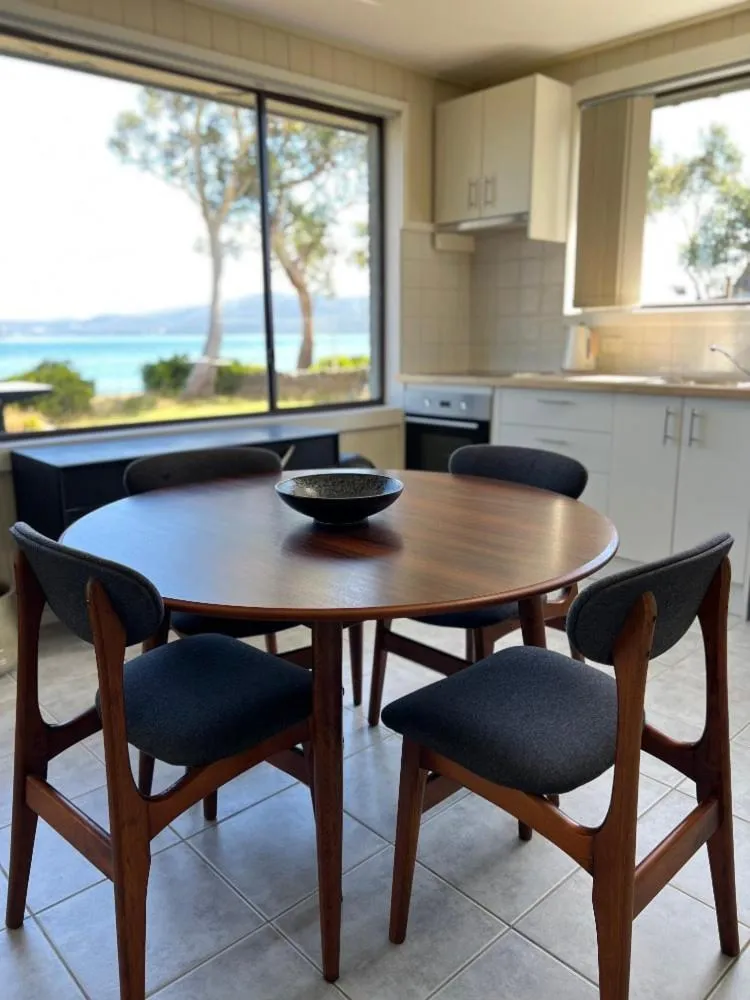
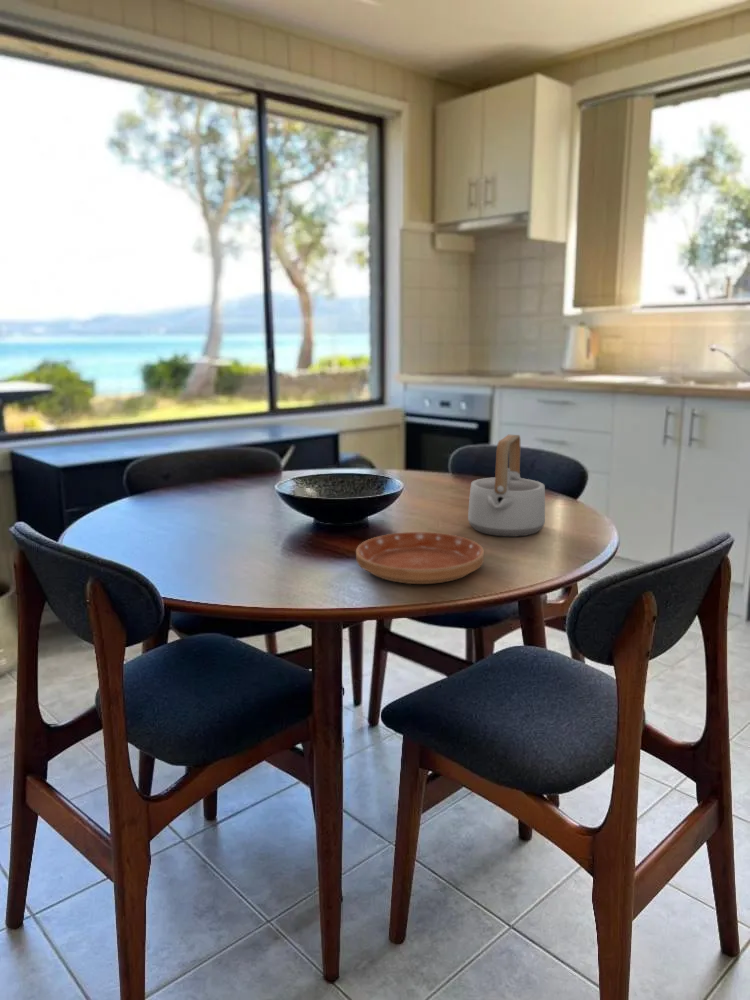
+ teapot [467,434,546,538]
+ saucer [355,531,485,585]
